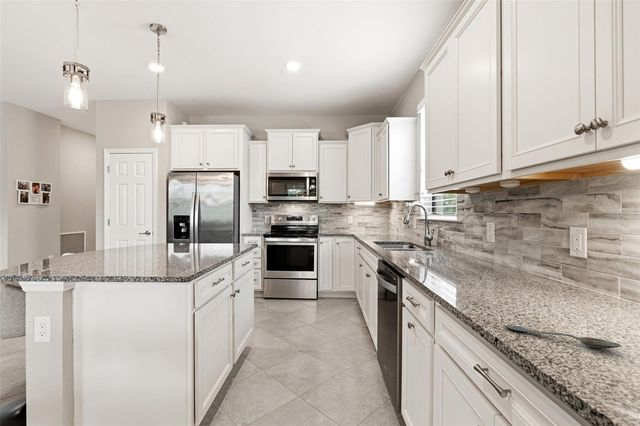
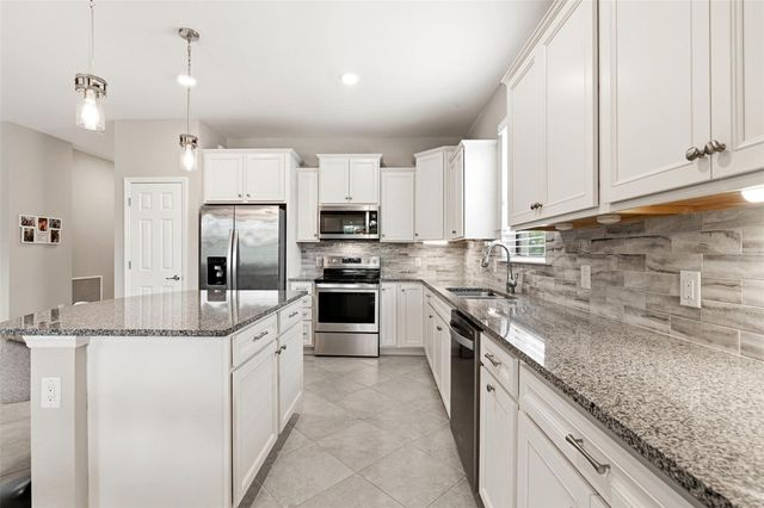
- spoon [503,325,622,350]
